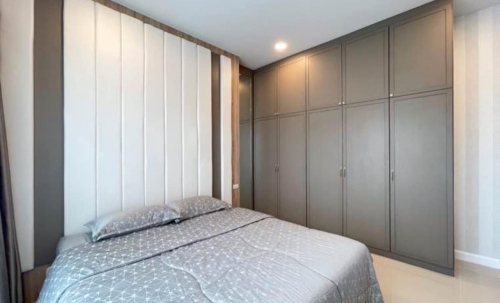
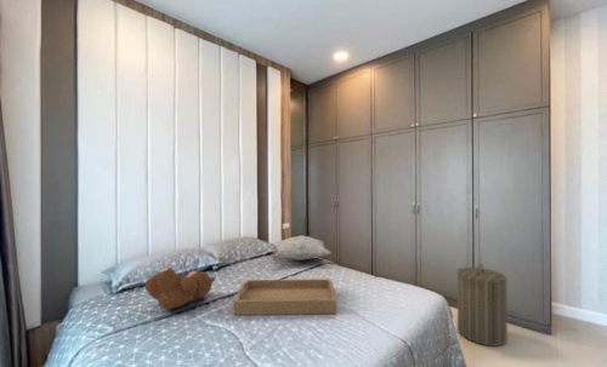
+ decorative pillow [273,235,333,262]
+ serving tray [233,277,337,316]
+ teddy bear [144,266,216,310]
+ laundry hamper [455,263,509,348]
